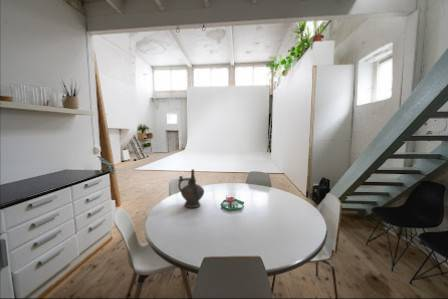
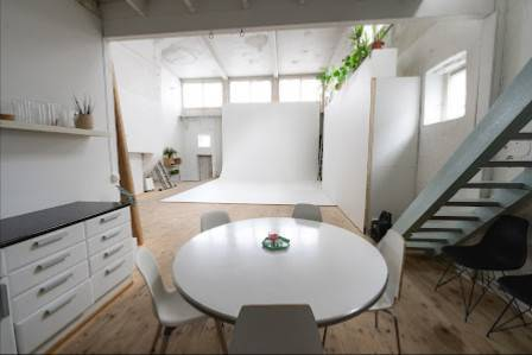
- ceremonial vessel [177,168,205,209]
